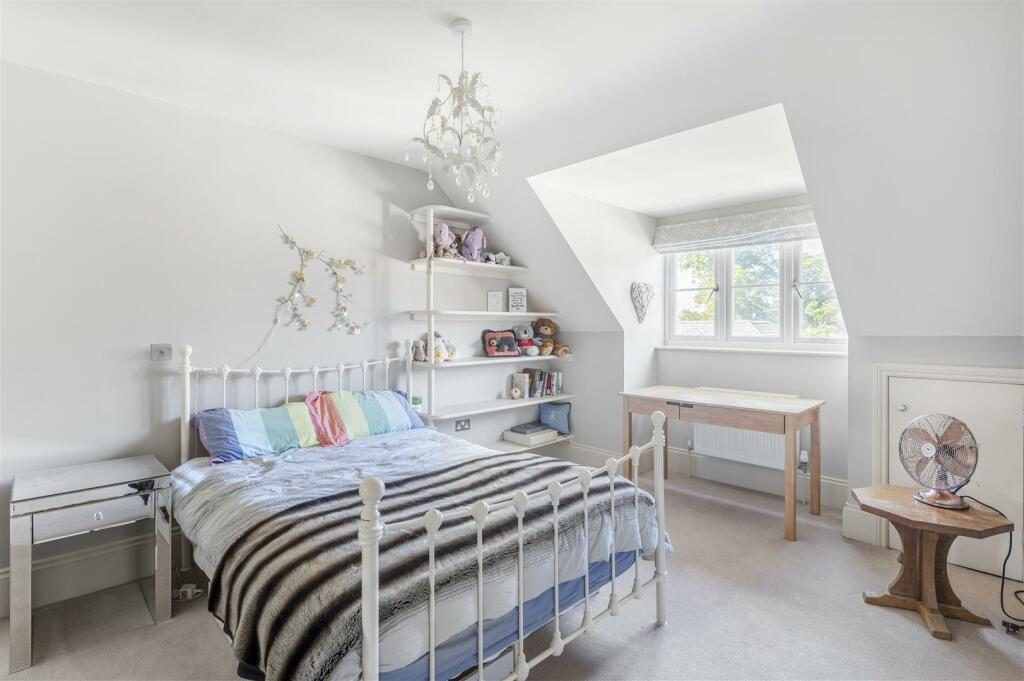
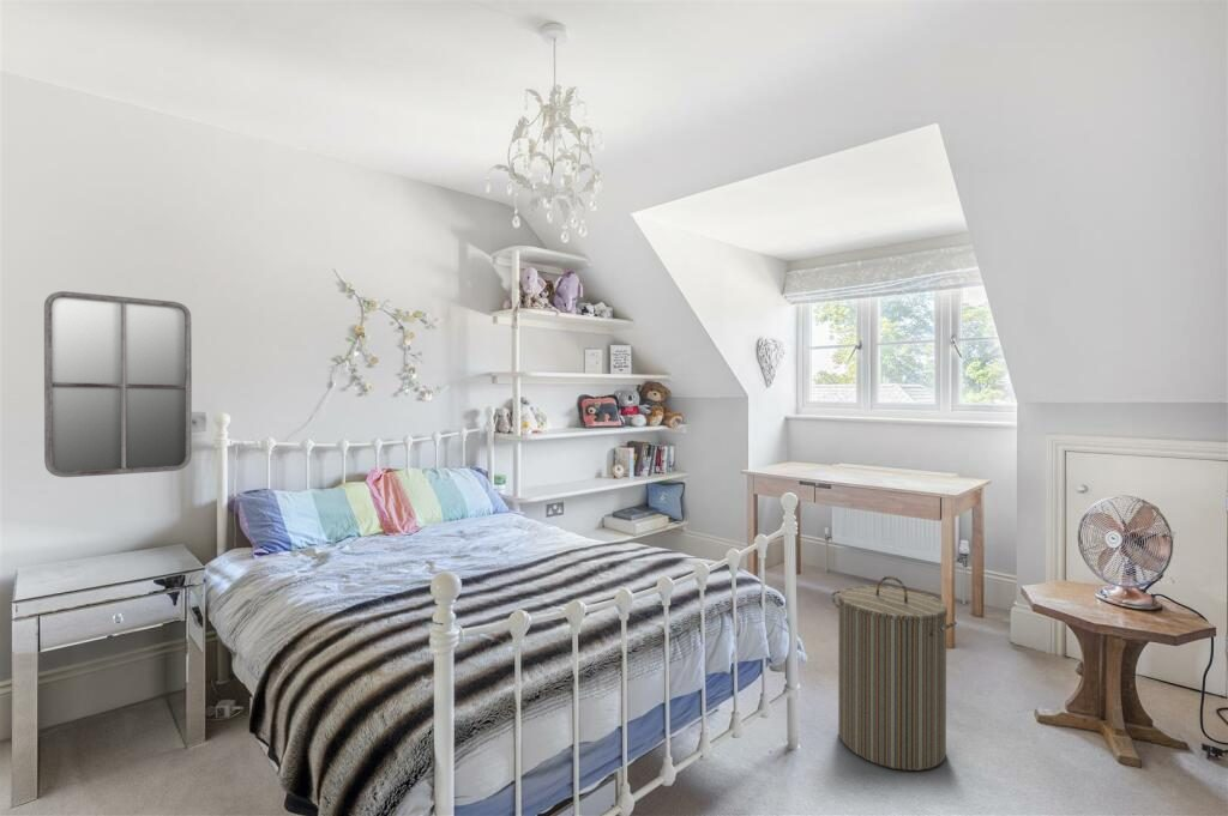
+ laundry hamper [831,575,958,772]
+ home mirror [43,290,193,478]
